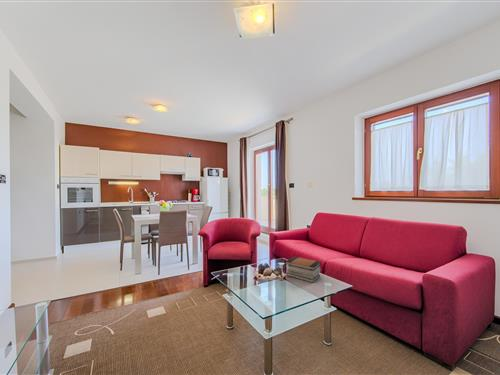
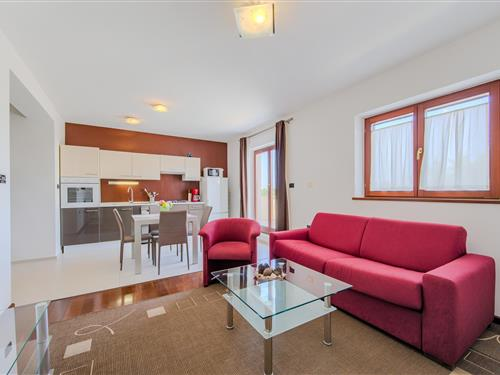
- book stack [284,256,322,284]
